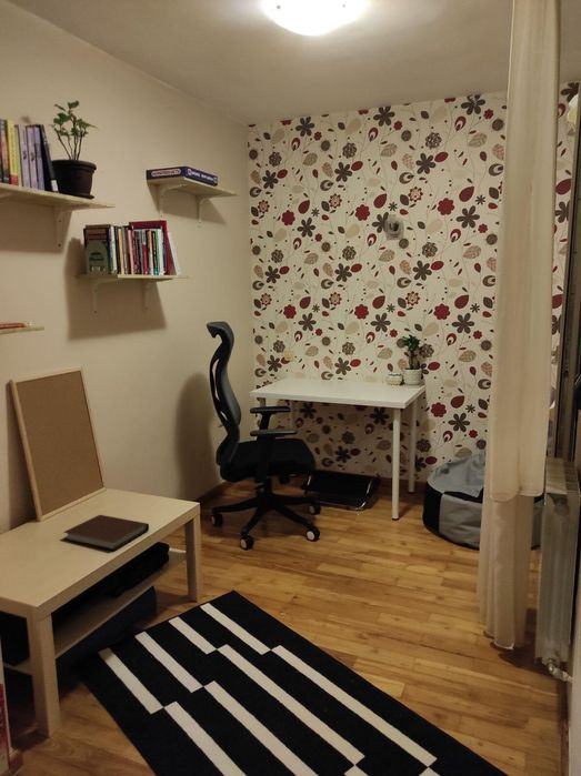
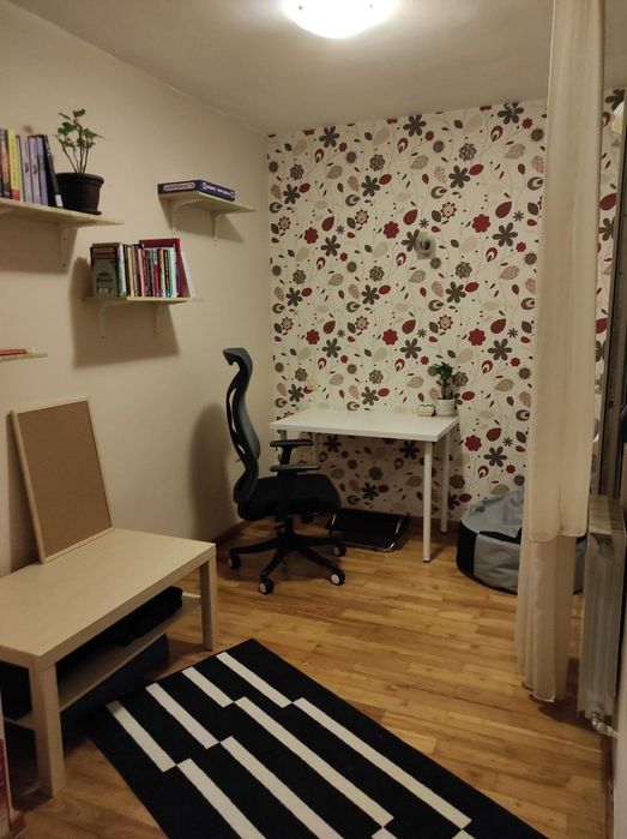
- notebook [62,514,150,551]
